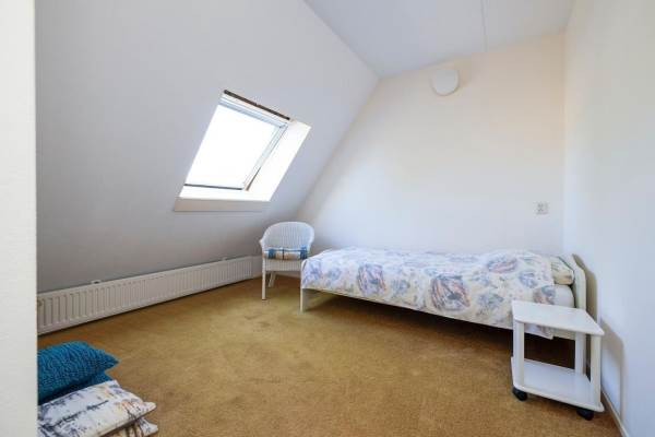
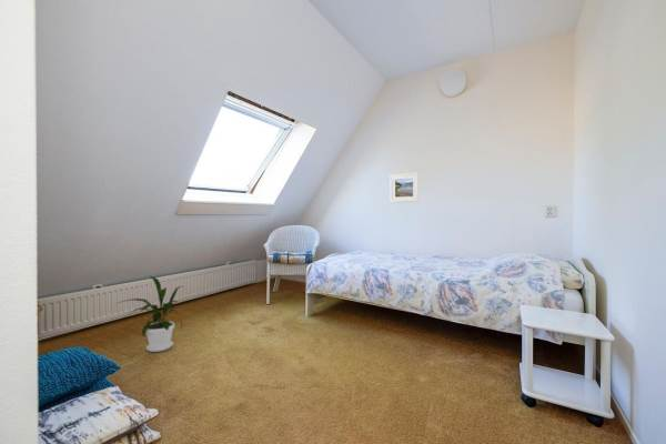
+ house plant [118,275,186,353]
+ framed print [390,171,420,203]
